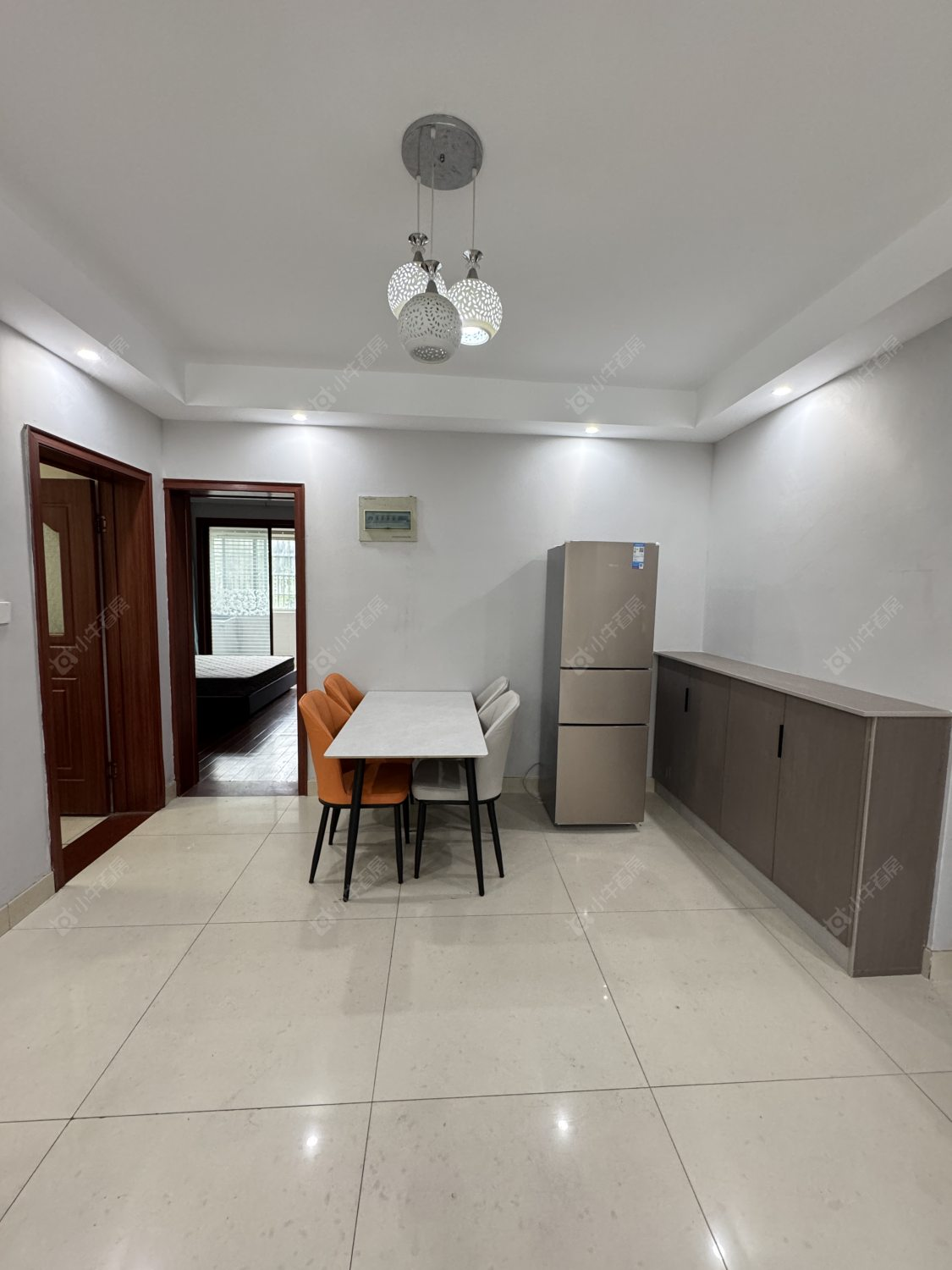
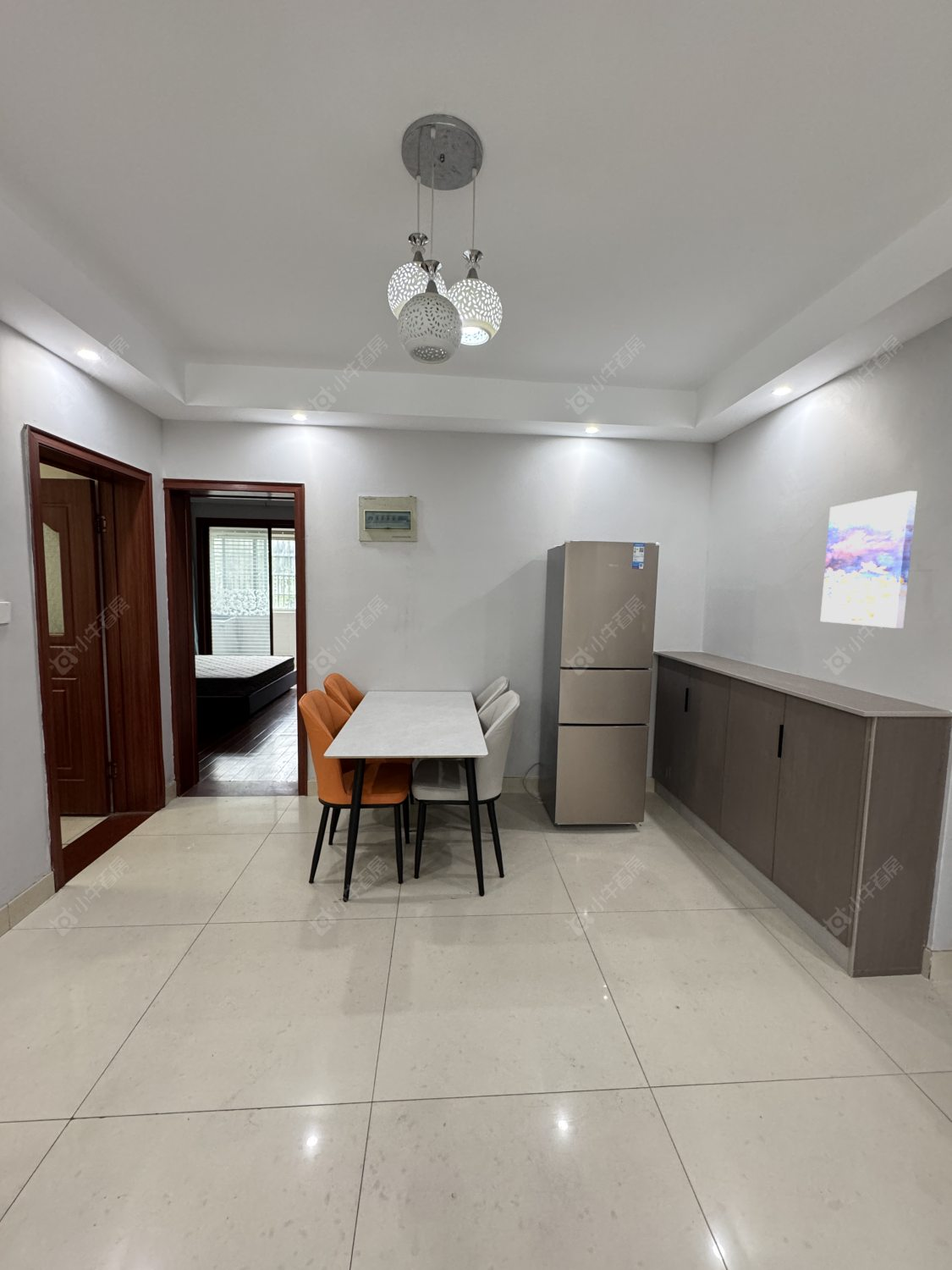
+ wall art [819,490,918,629]
